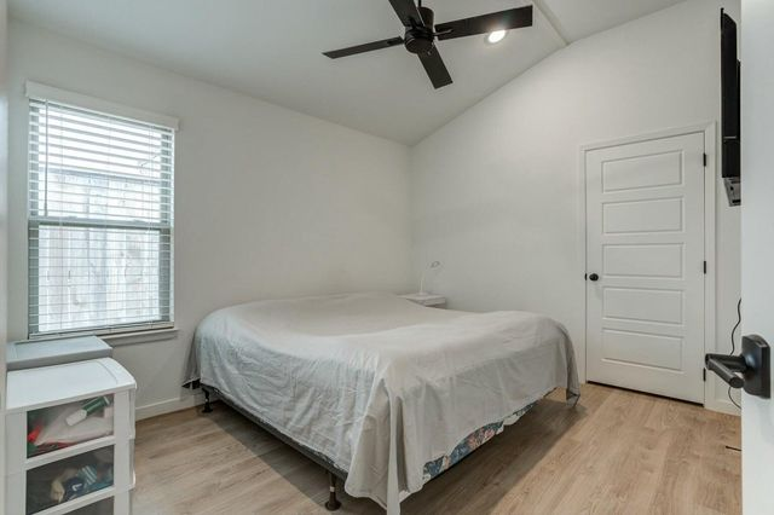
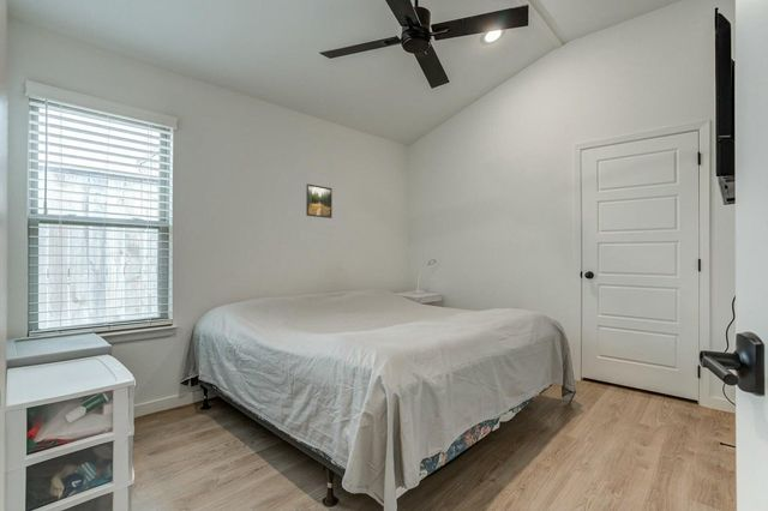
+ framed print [305,182,334,220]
